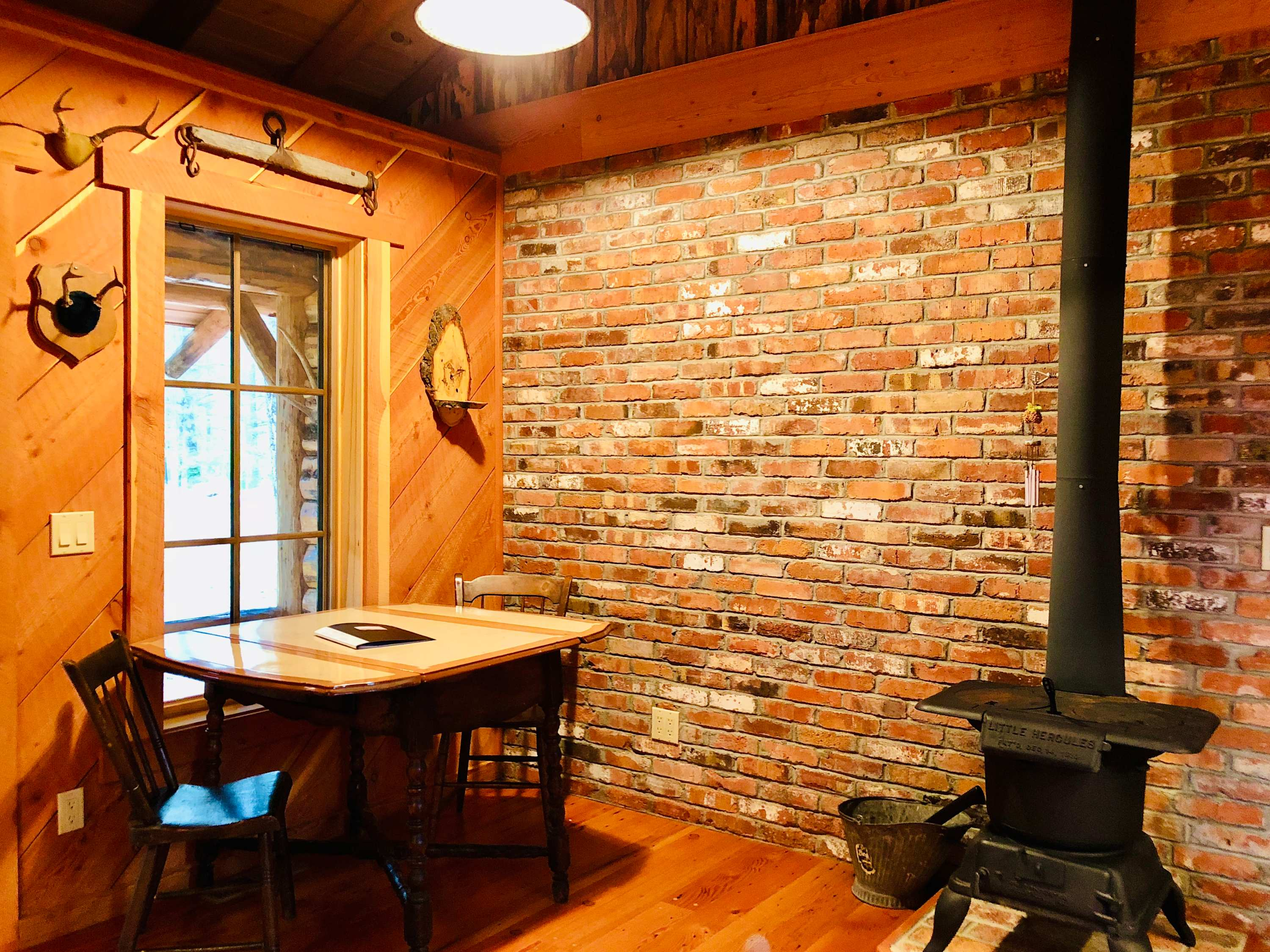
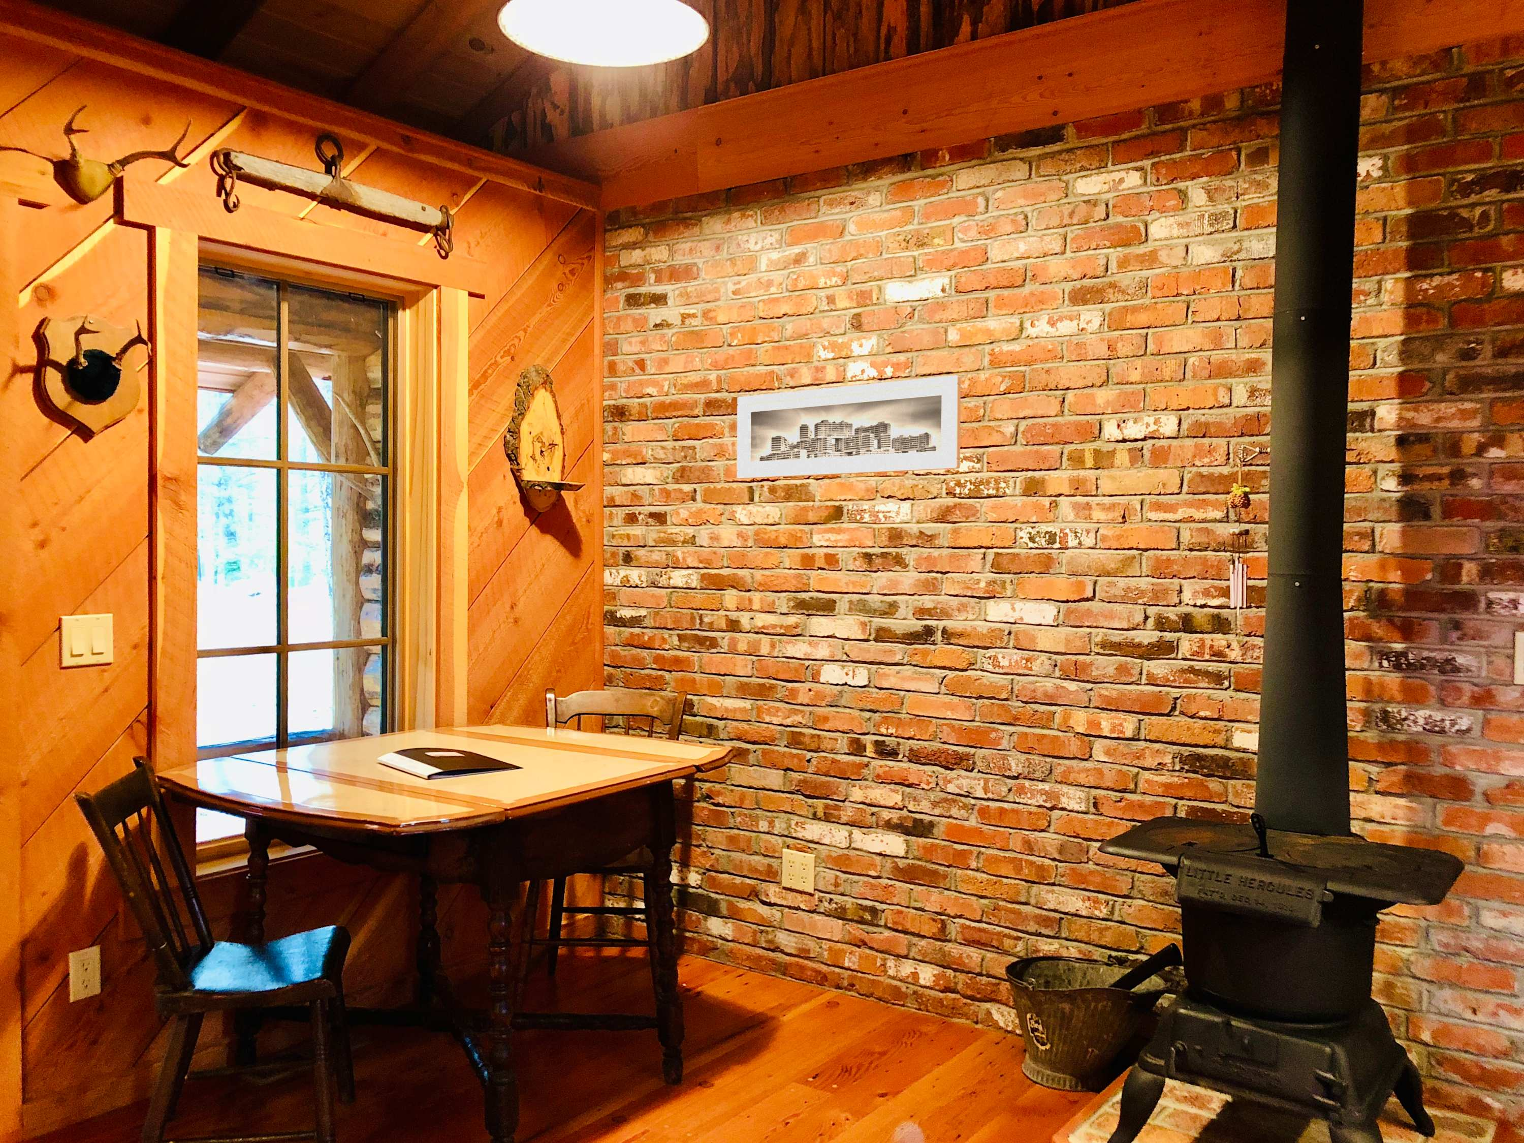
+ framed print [736,375,961,479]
